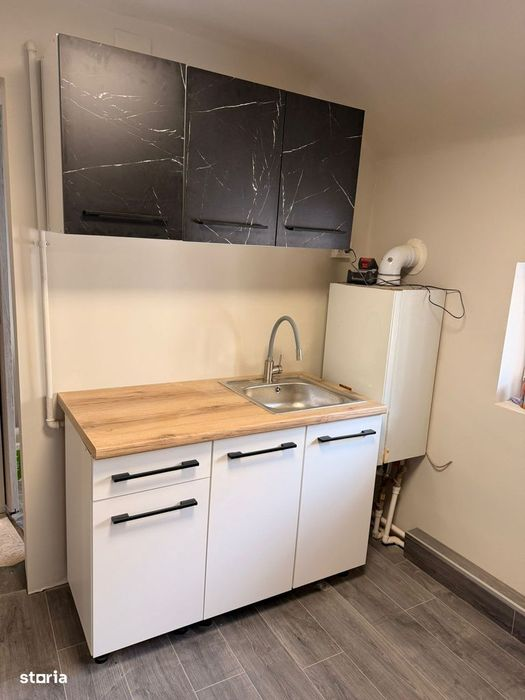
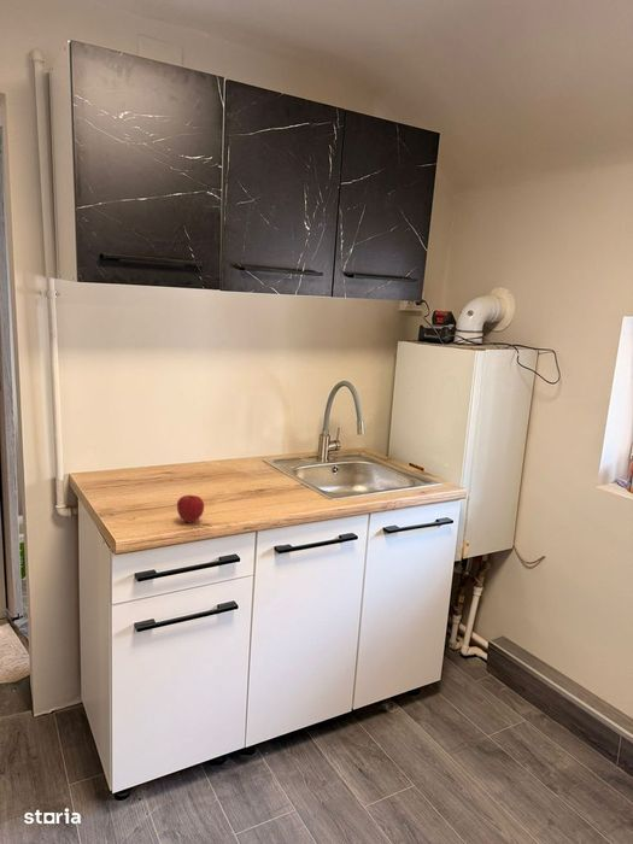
+ apple [176,494,205,524]
